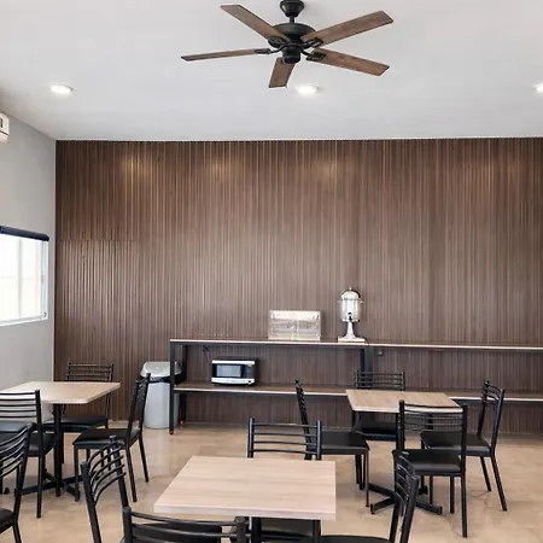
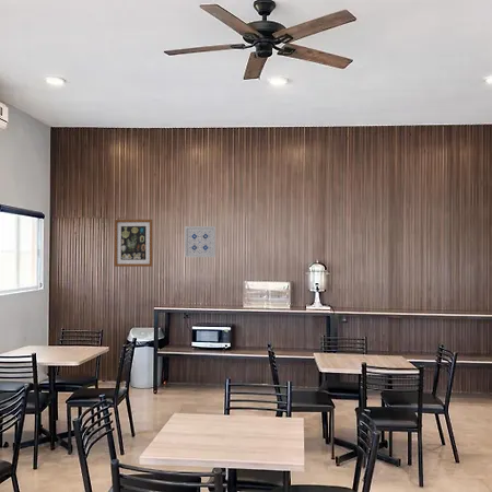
+ wall art [114,219,153,268]
+ wall art [184,225,216,258]
